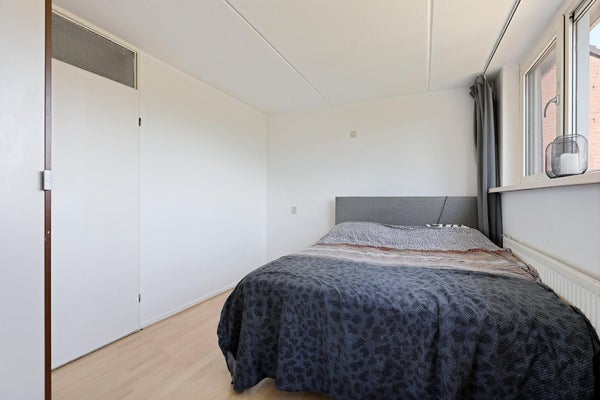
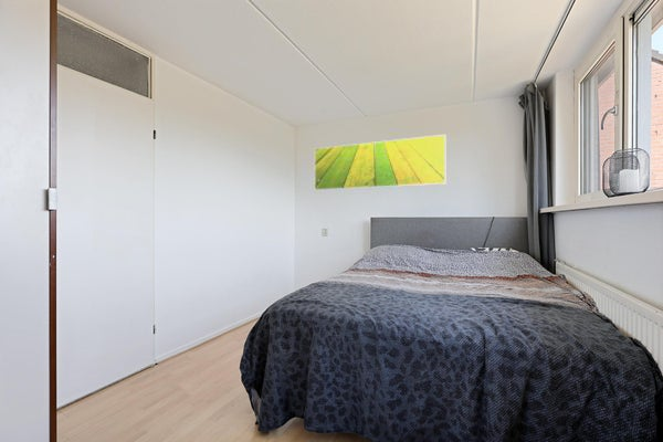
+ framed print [314,134,446,191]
